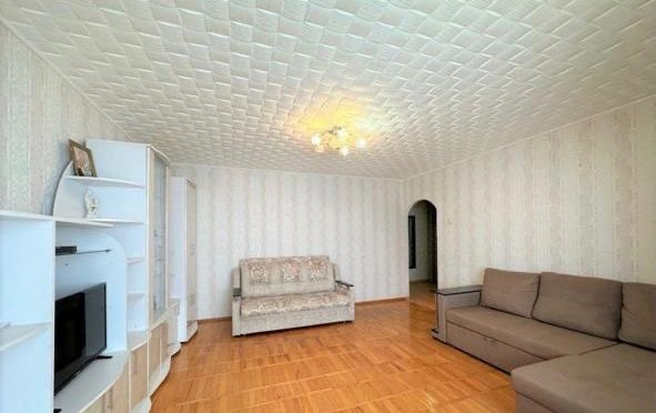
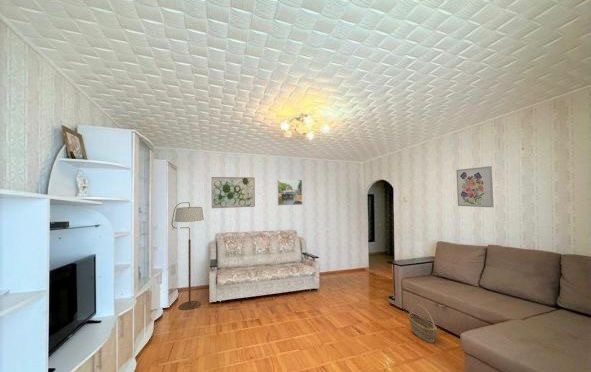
+ basket [408,303,438,344]
+ wall art [455,165,495,208]
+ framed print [276,179,303,207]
+ floor lamp [170,201,205,311]
+ wall art [210,176,256,209]
